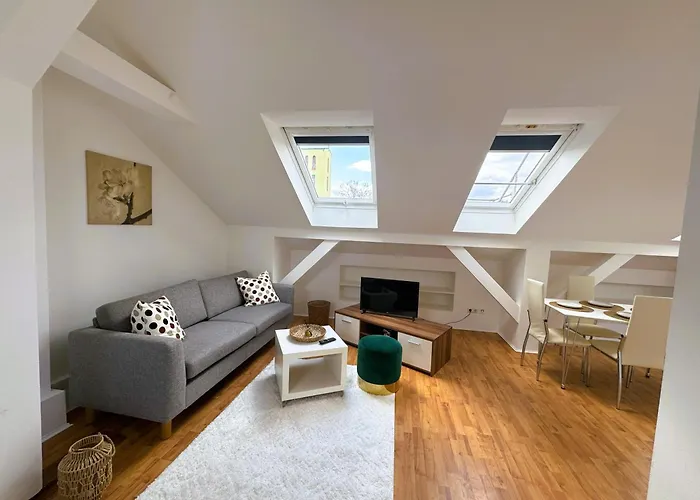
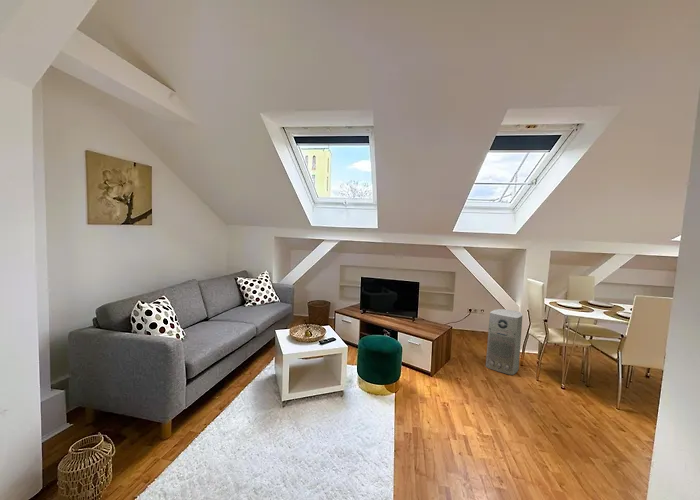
+ air purifier [485,308,523,376]
